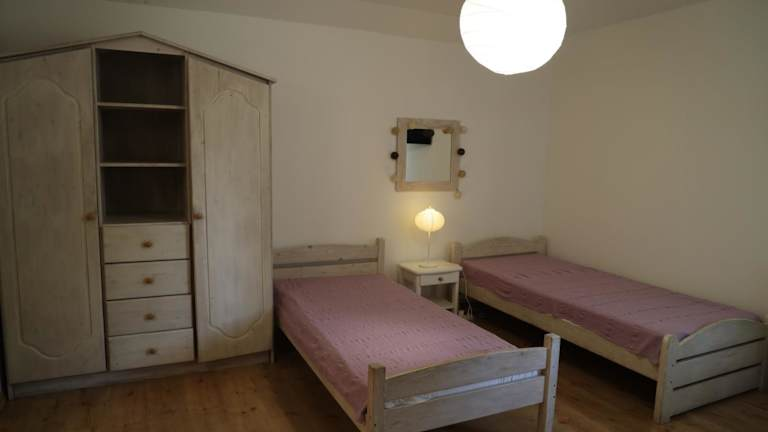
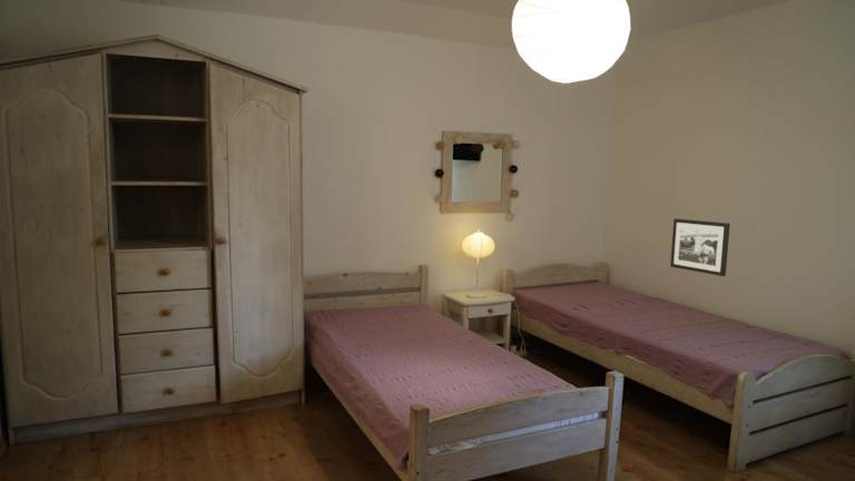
+ picture frame [669,218,731,277]
